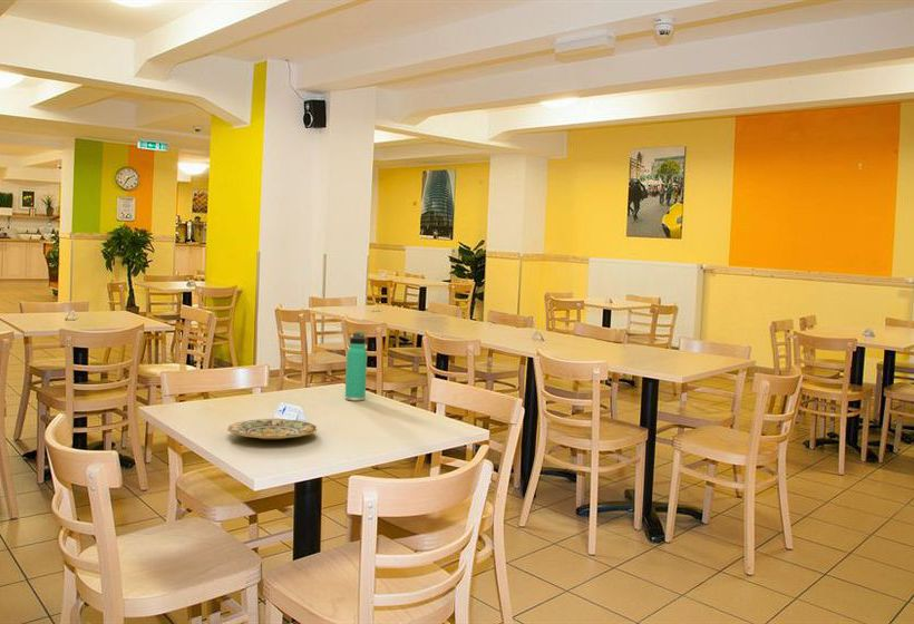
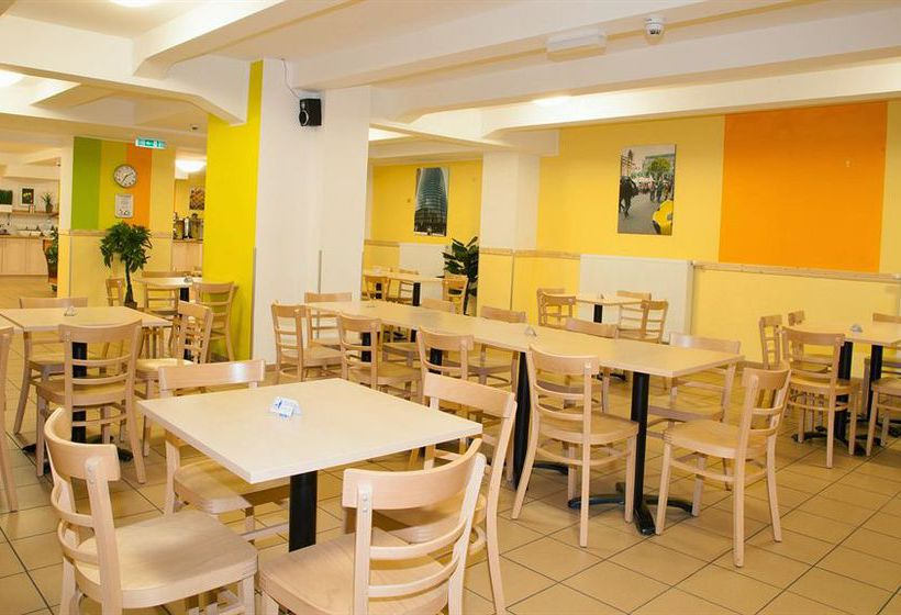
- plate [226,418,318,441]
- thermos bottle [344,331,368,402]
